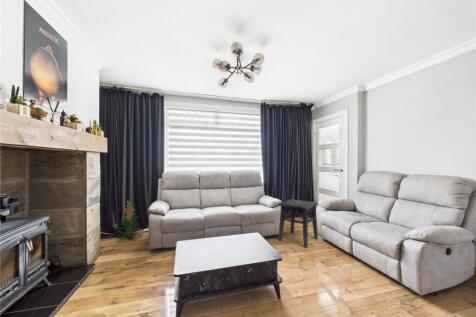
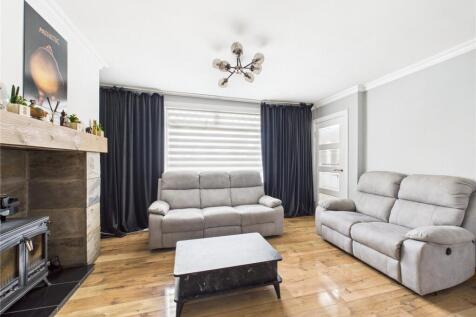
- indoor plant [114,199,145,242]
- side table [278,198,319,249]
